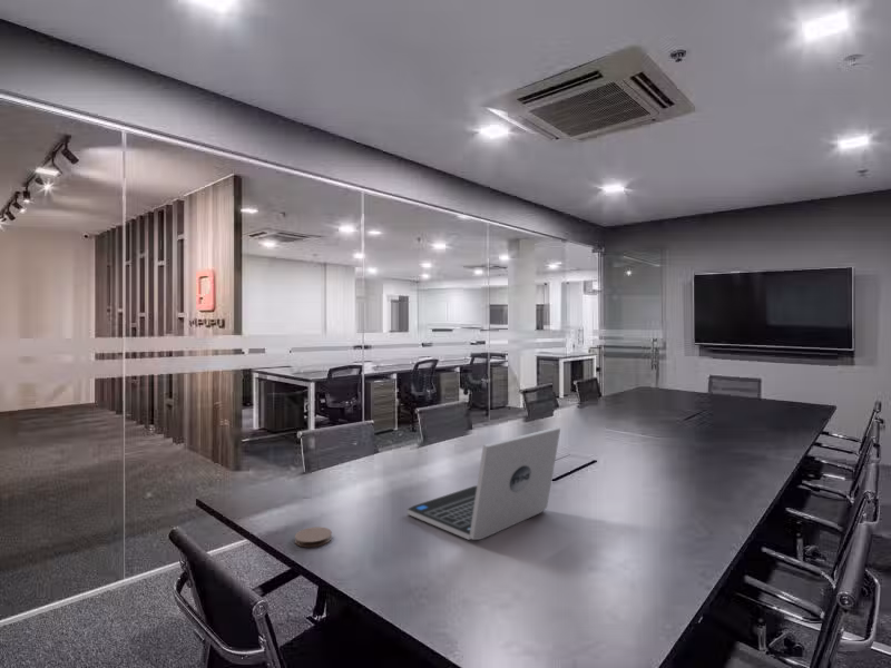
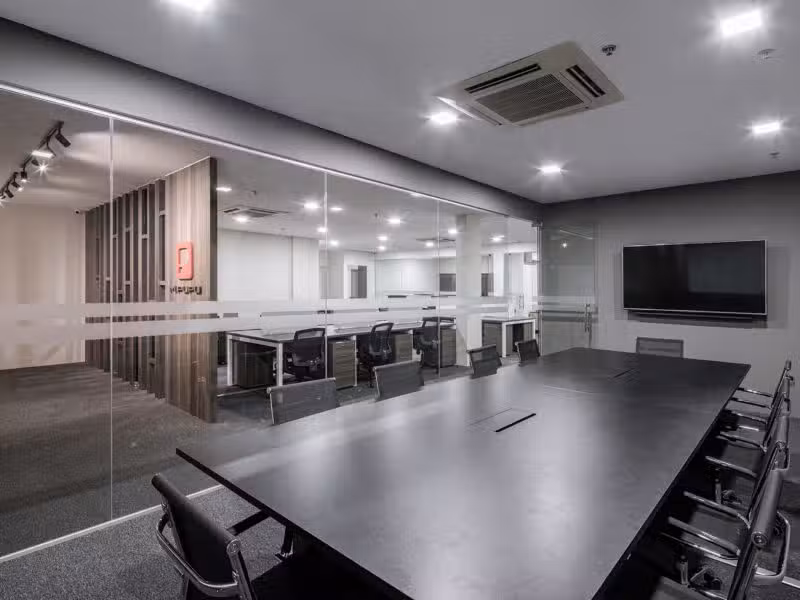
- laptop [407,426,561,541]
- coaster [294,525,333,548]
